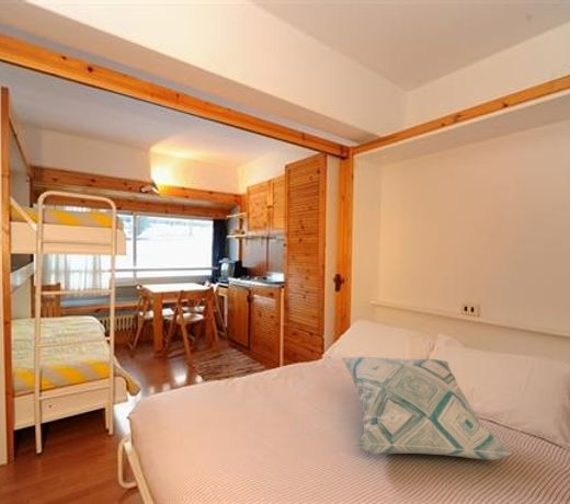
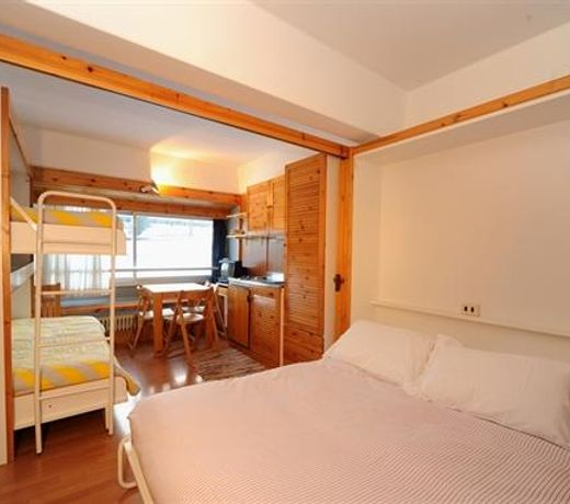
- decorative pillow [341,356,513,461]
